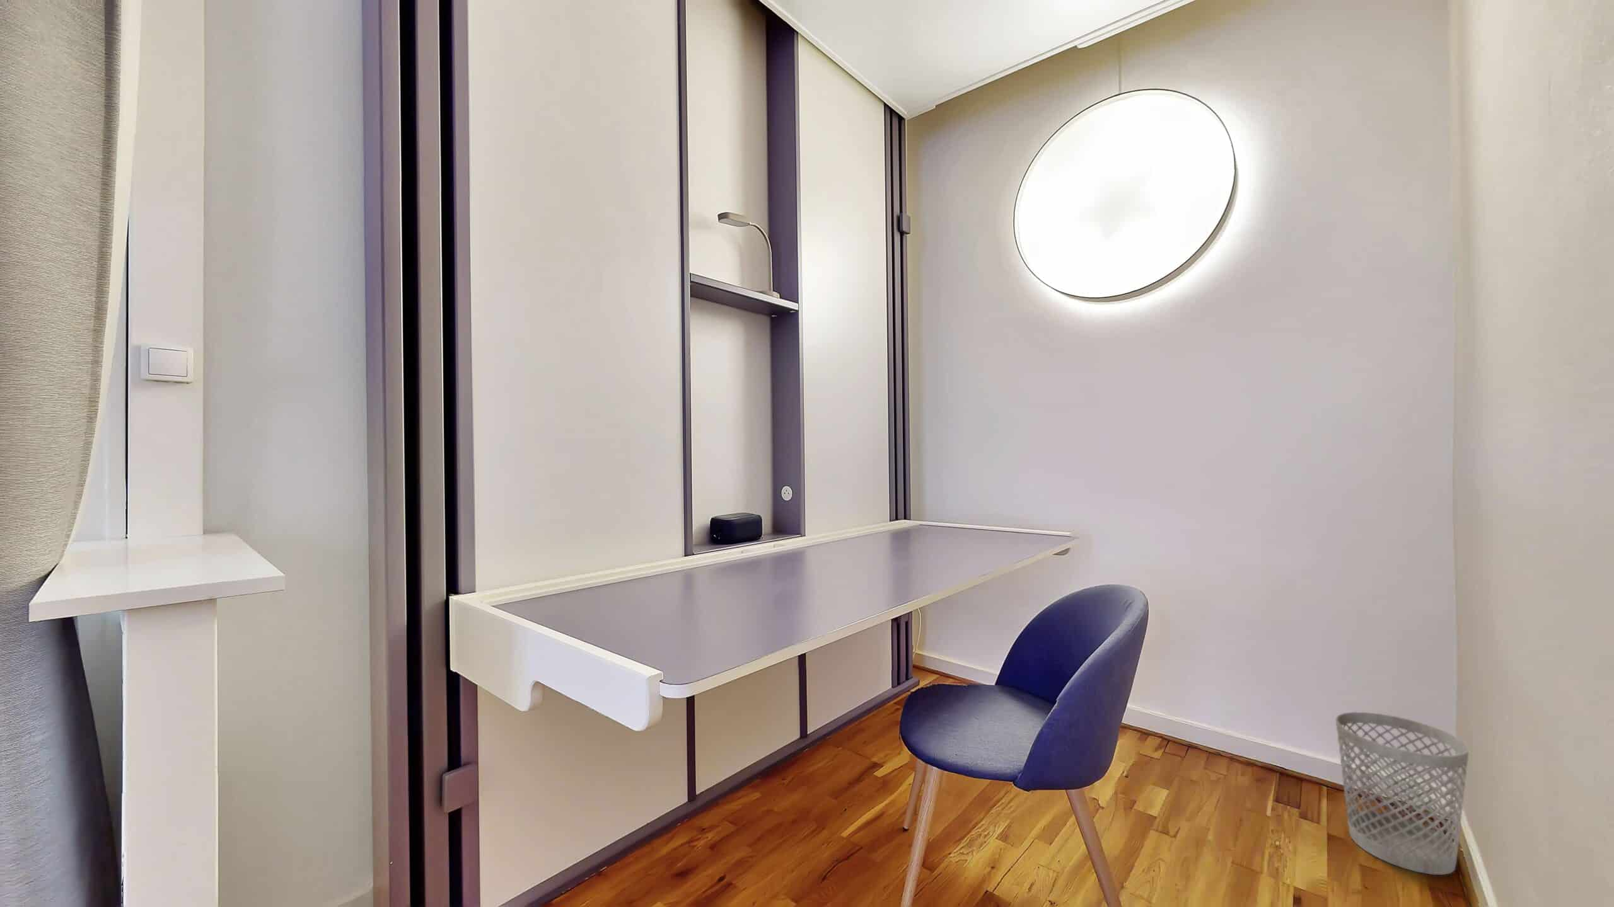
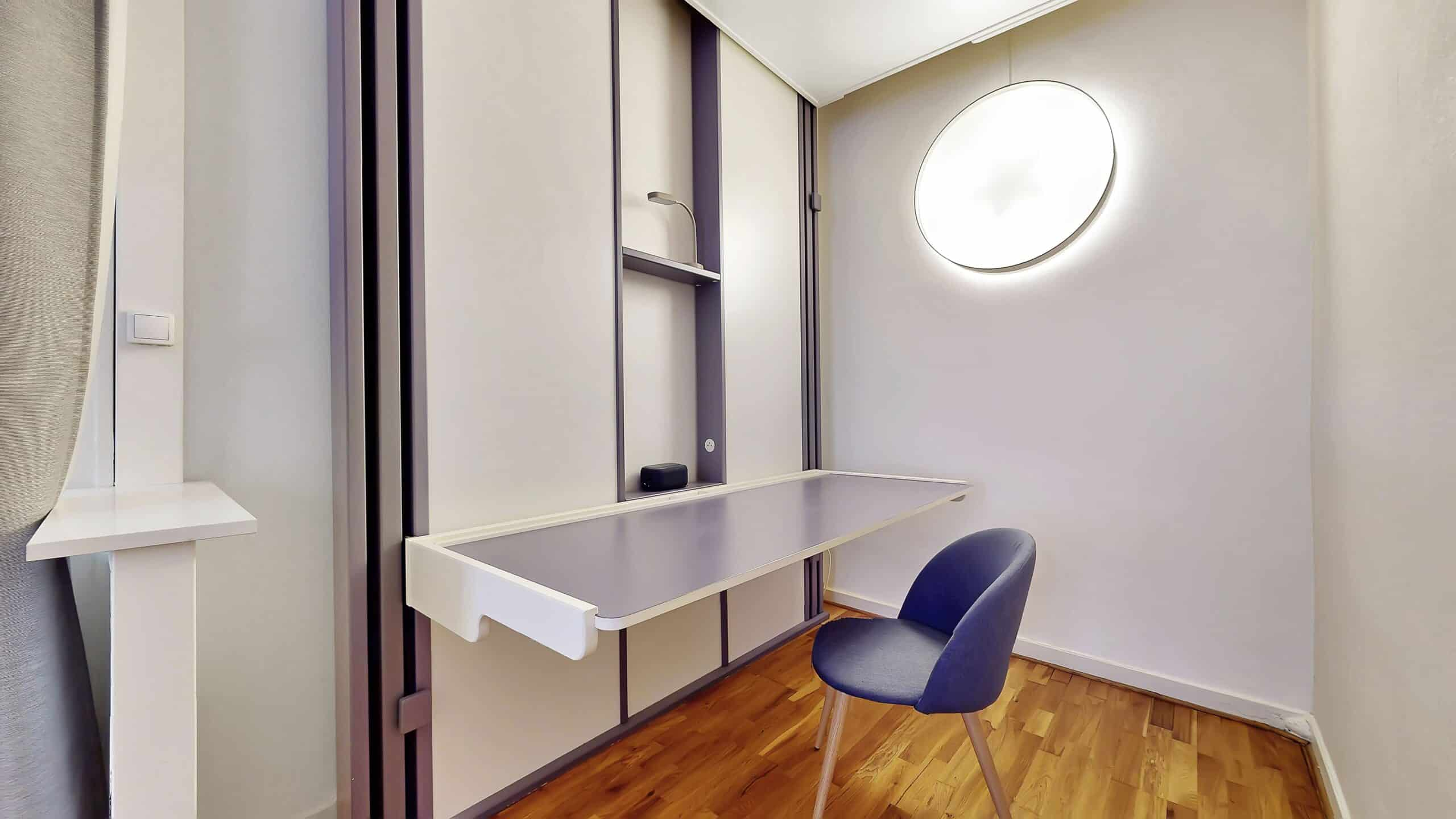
- wastebasket [1335,711,1470,876]
